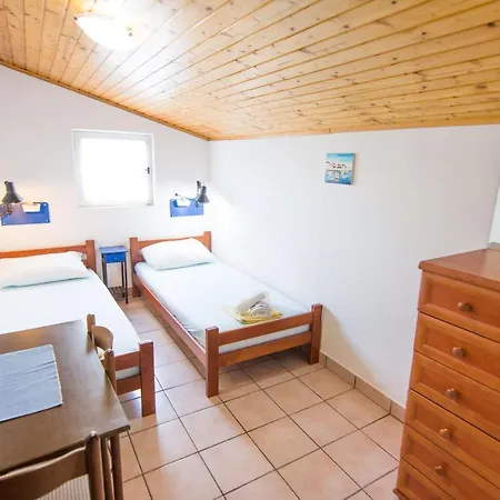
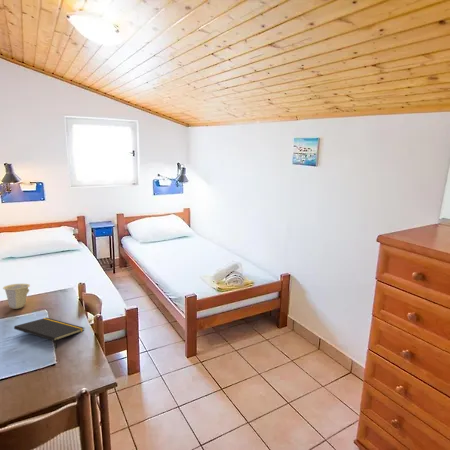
+ cup [2,283,31,310]
+ notepad [13,317,85,349]
